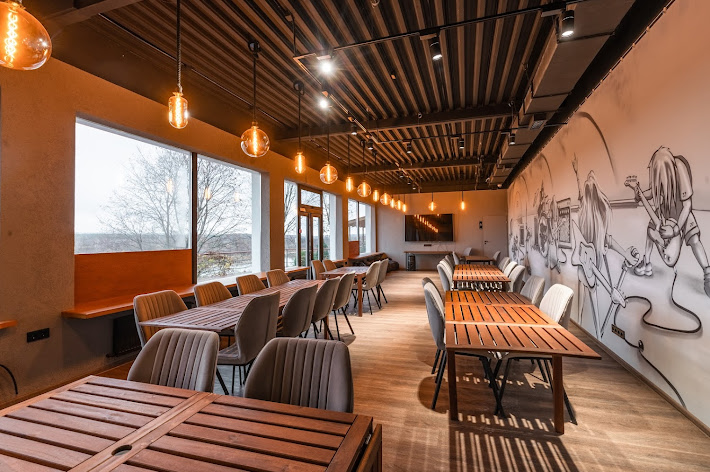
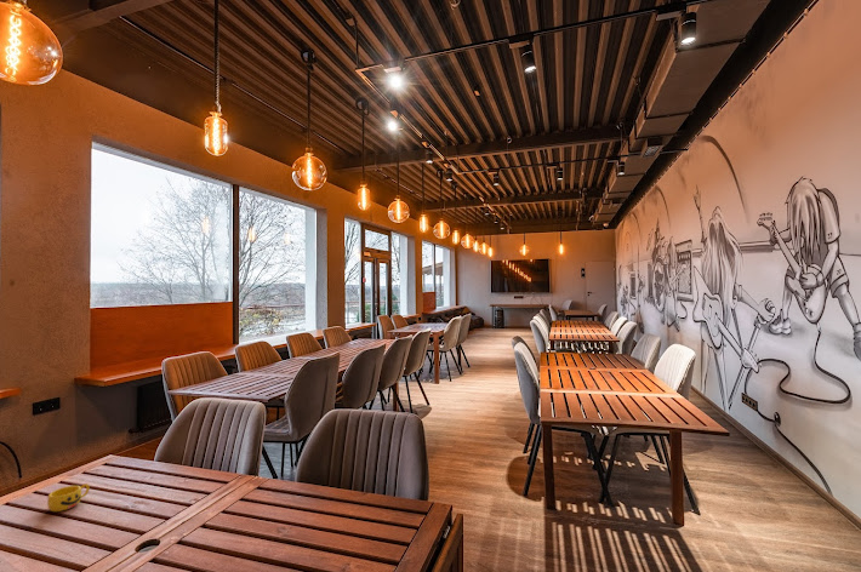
+ cup [46,482,91,513]
